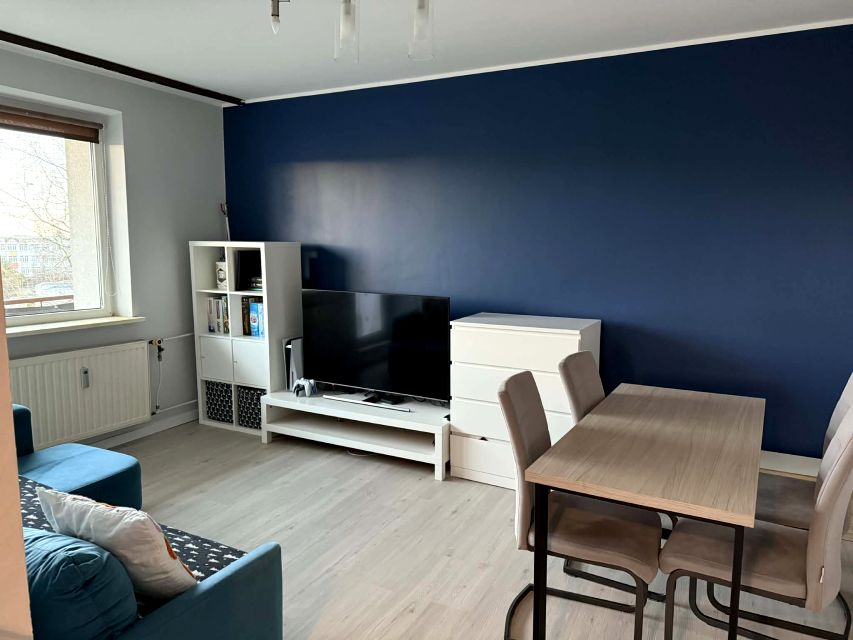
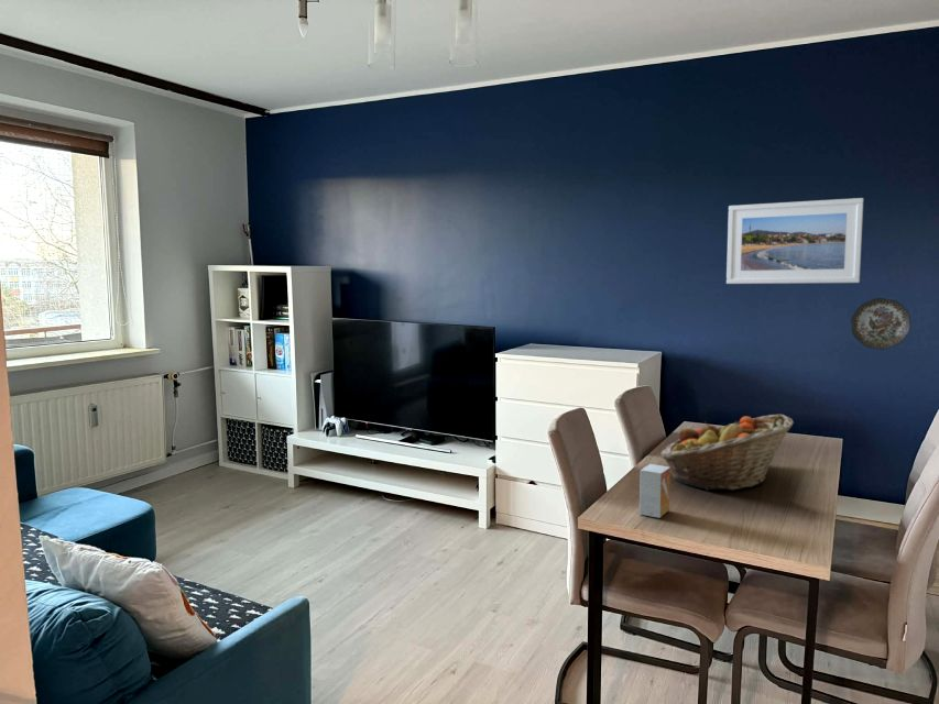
+ decorative plate [850,297,913,351]
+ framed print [725,197,864,285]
+ small box [638,463,672,519]
+ fruit basket [659,413,795,492]
